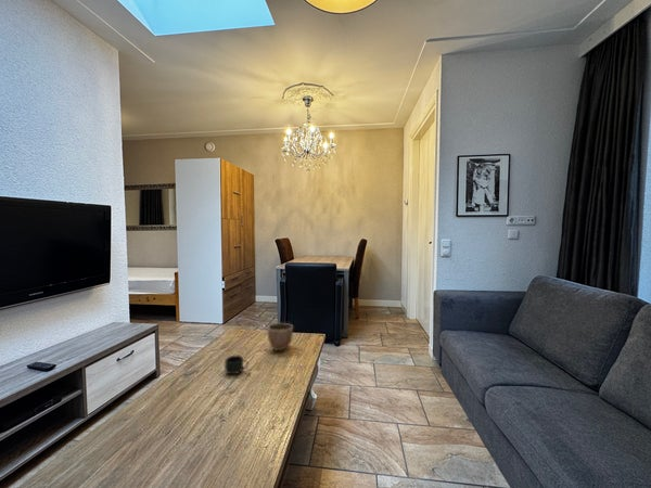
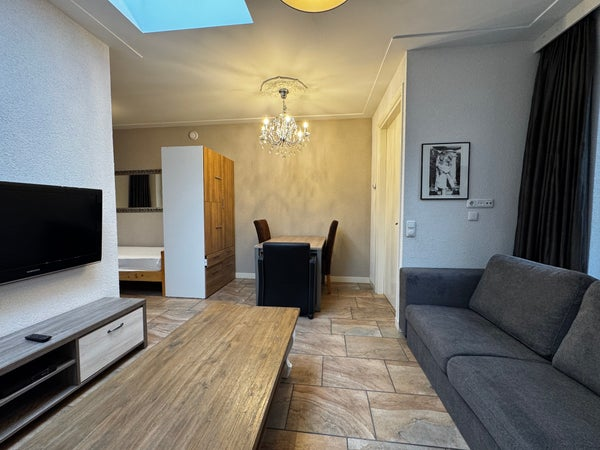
- decorative bowl [267,322,294,352]
- mug [224,355,250,375]
